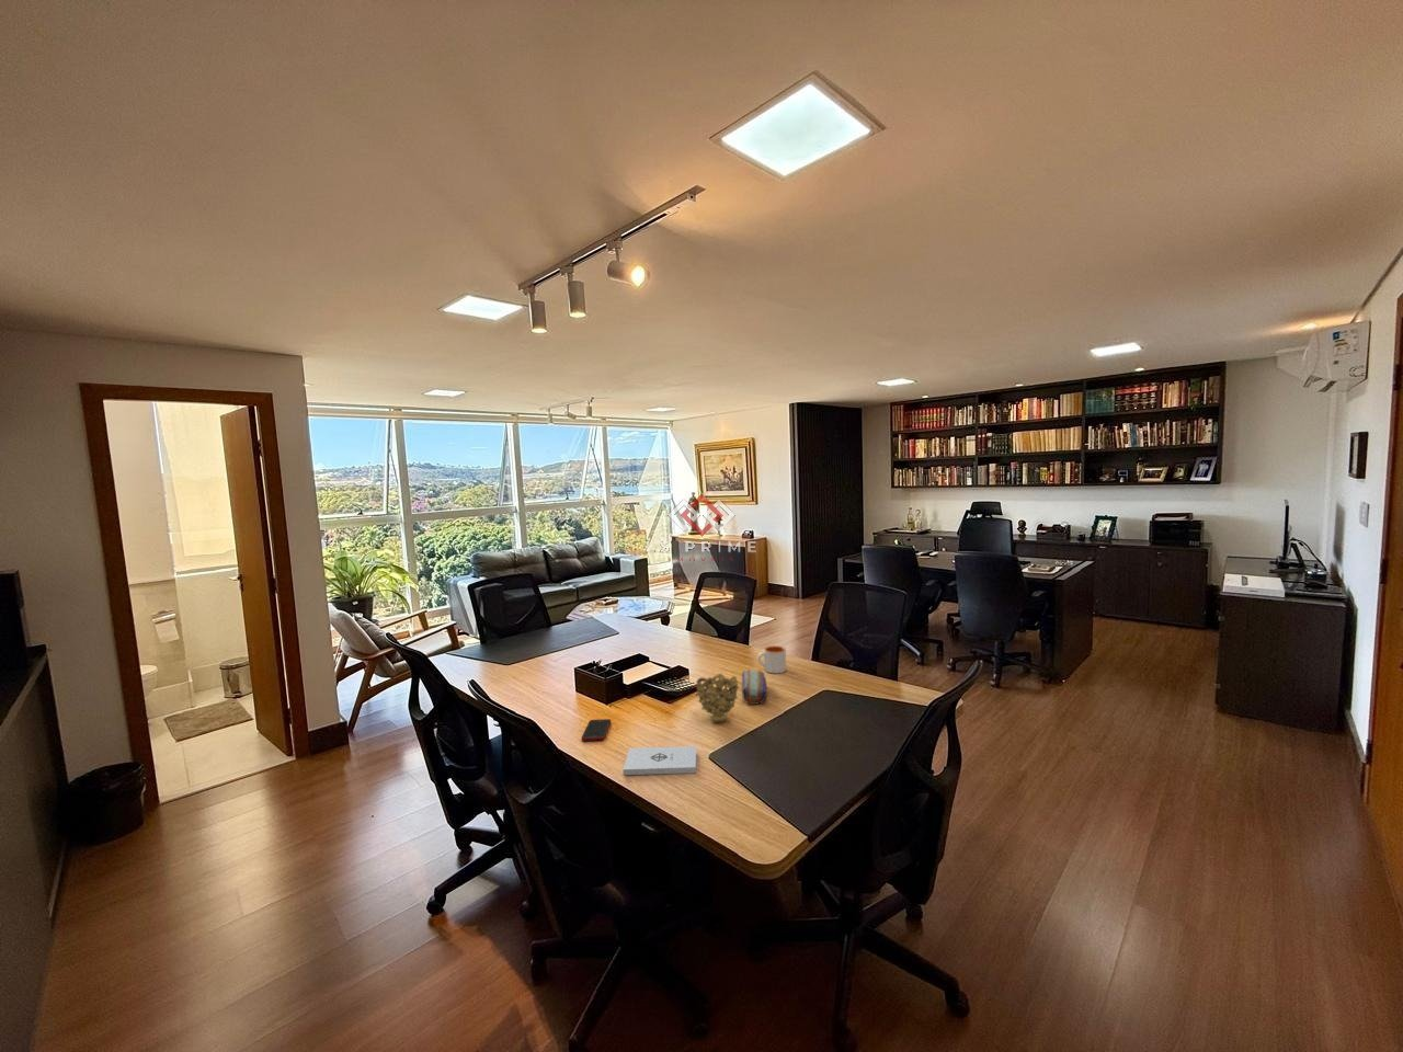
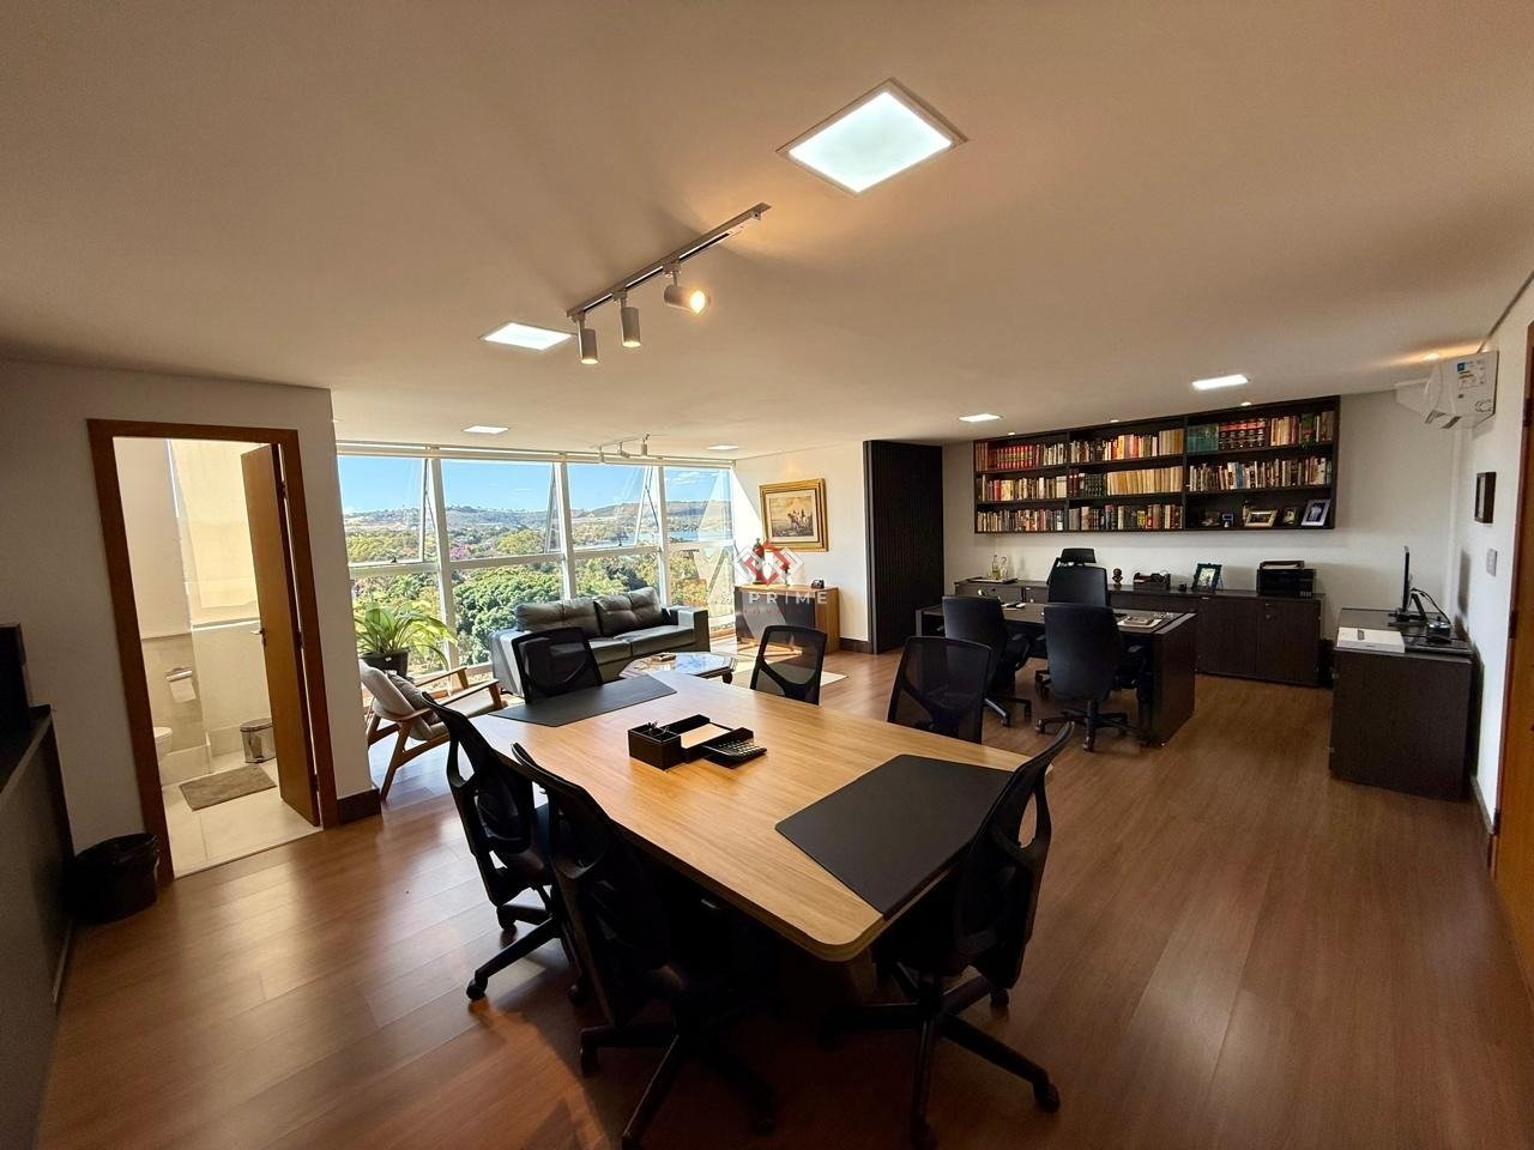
- cell phone [581,718,612,741]
- notepad [623,745,698,776]
- mug [757,644,787,675]
- pencil case [741,669,769,706]
- decorative bowl [694,673,740,723]
